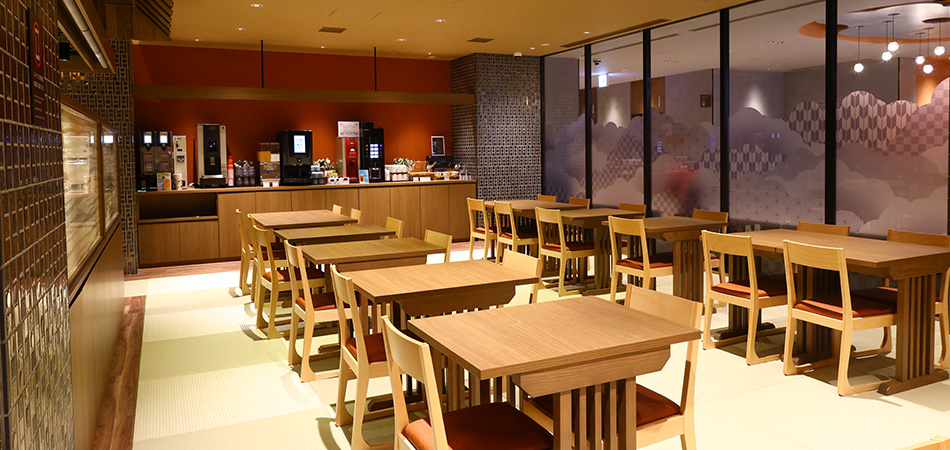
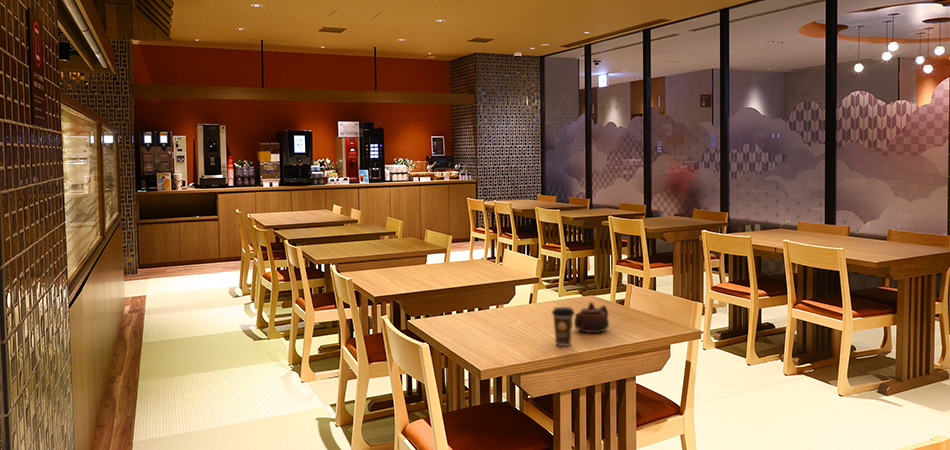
+ coffee cup [551,306,576,347]
+ teapot [573,301,610,334]
